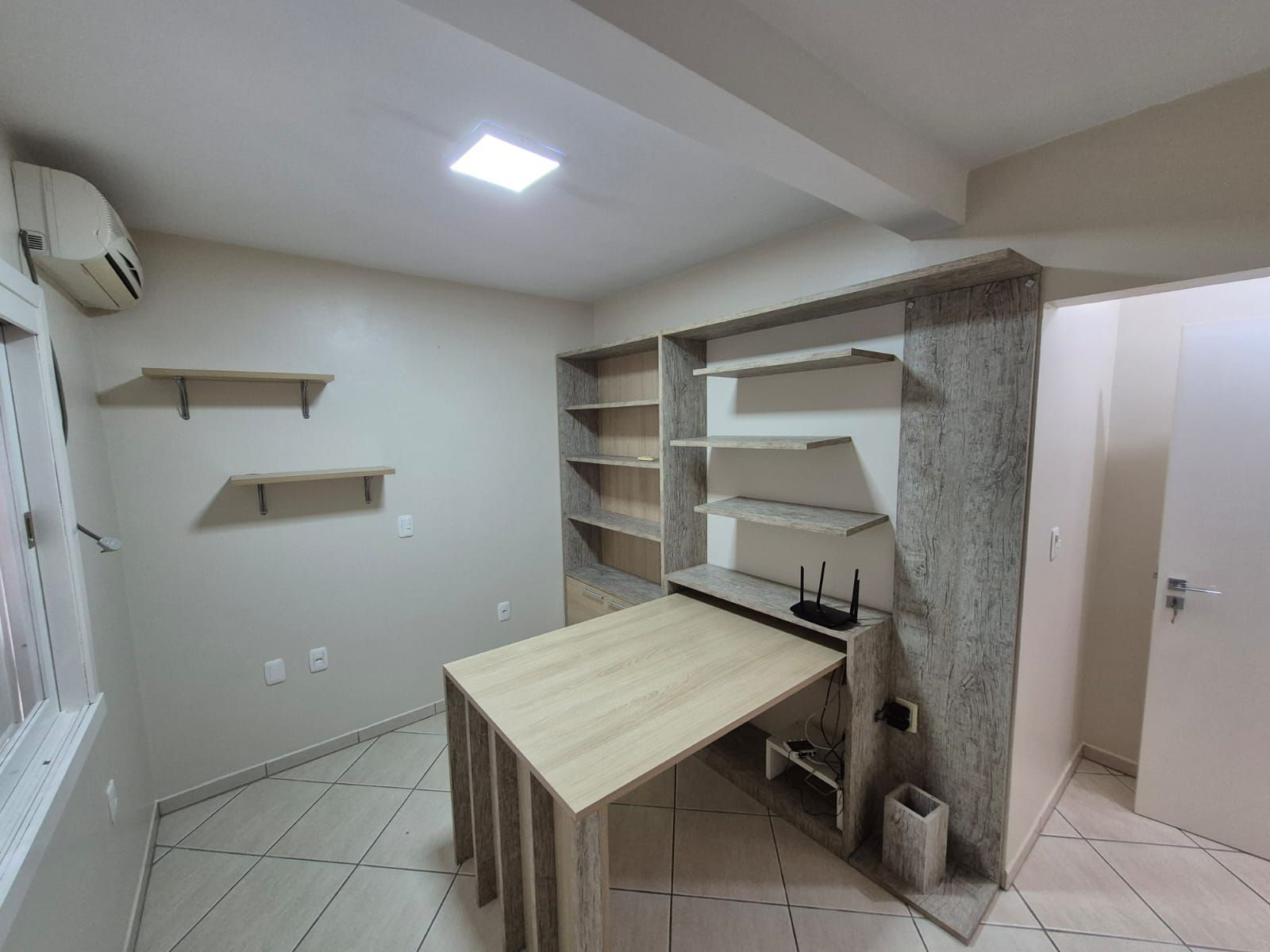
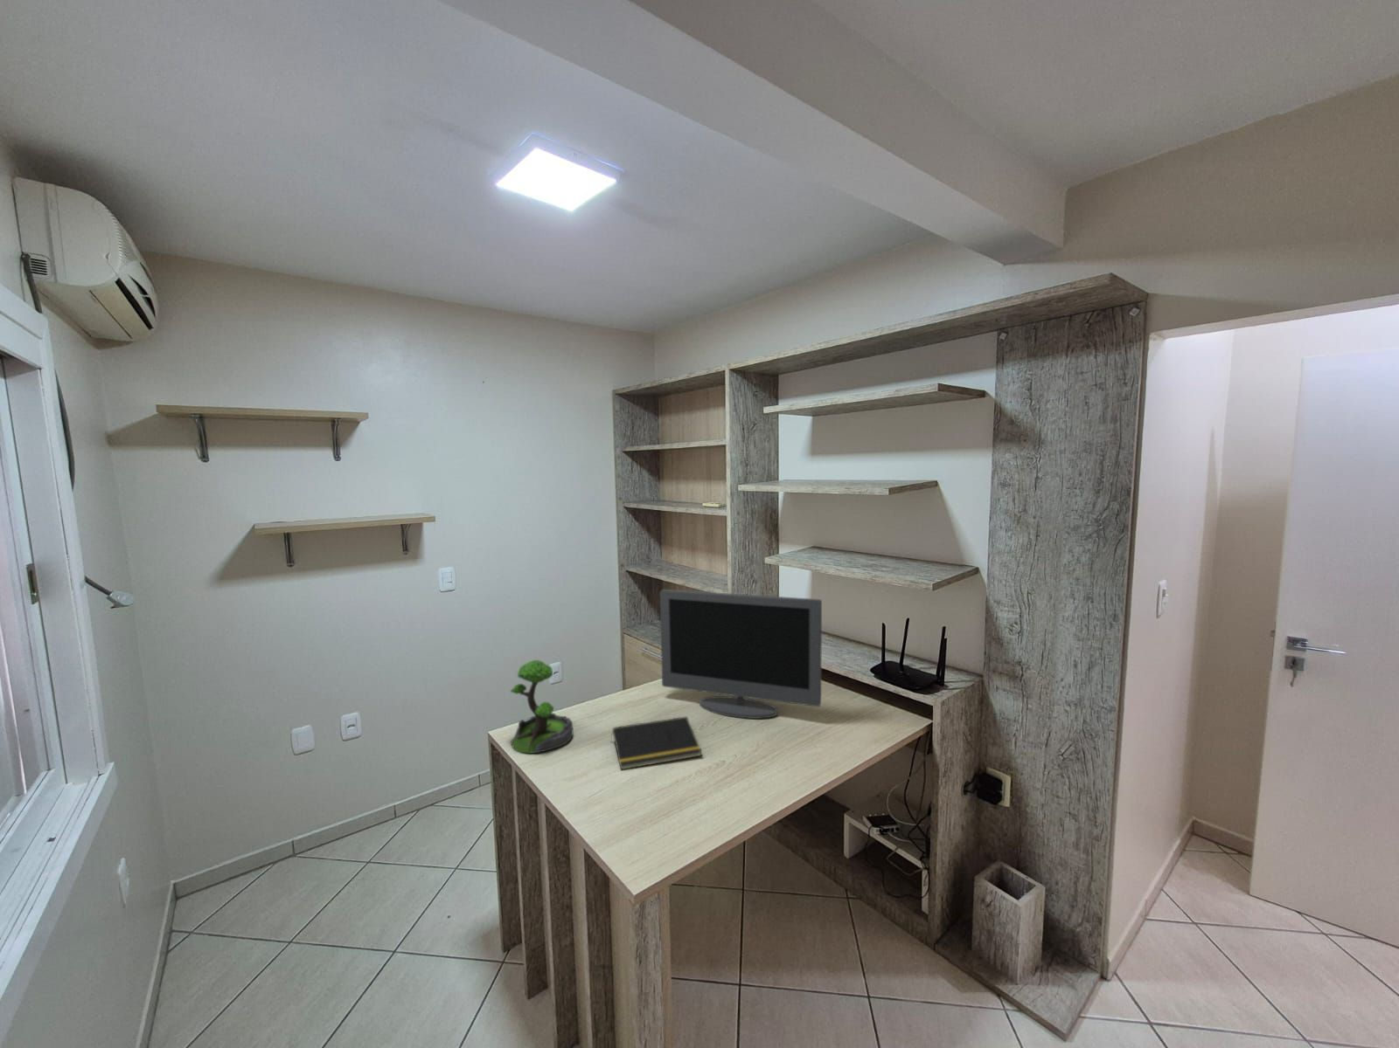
+ plant [510,659,574,754]
+ monitor [659,589,823,720]
+ notepad [610,716,703,771]
